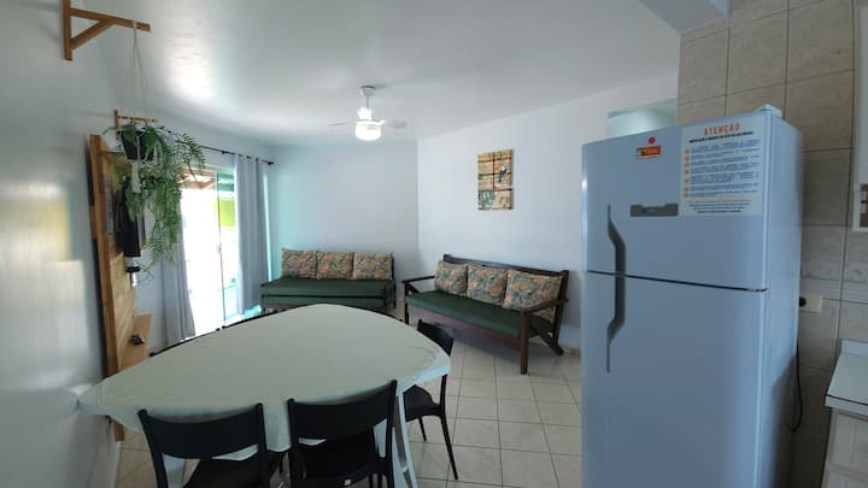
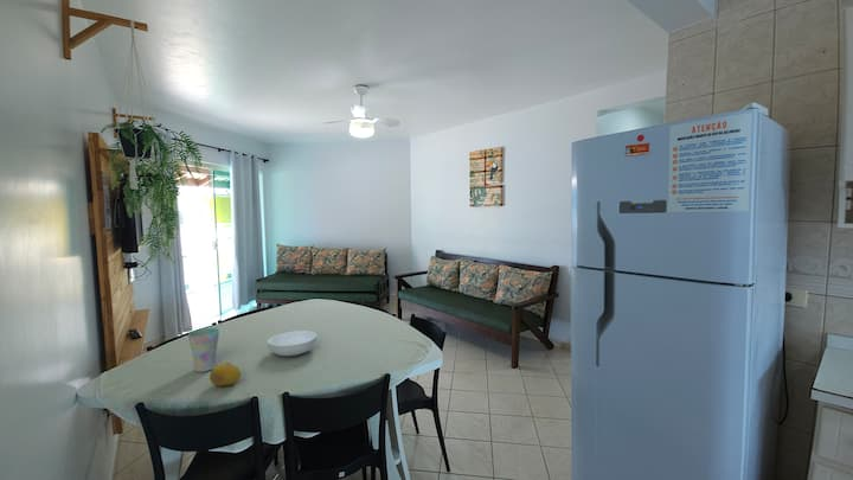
+ fruit [209,361,242,386]
+ serving bowl [267,329,318,357]
+ cup [187,327,220,373]
